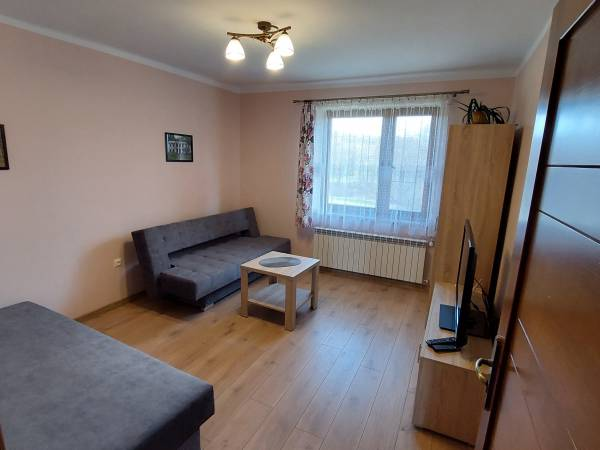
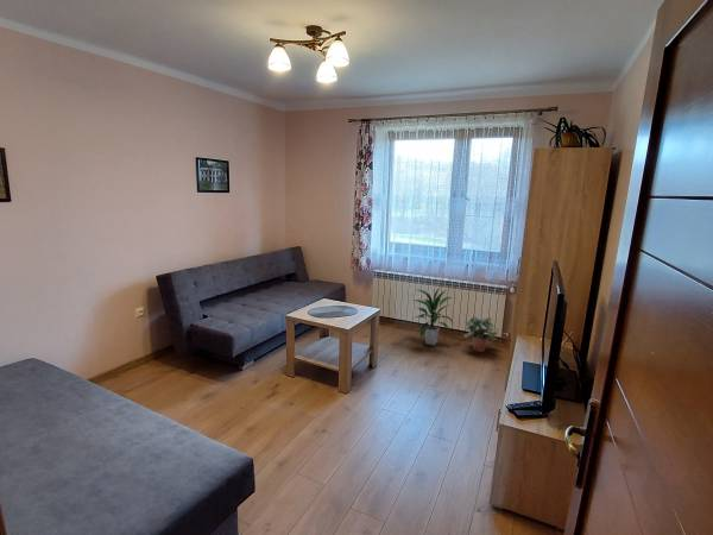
+ potted plant [462,315,500,353]
+ indoor plant [411,287,455,346]
